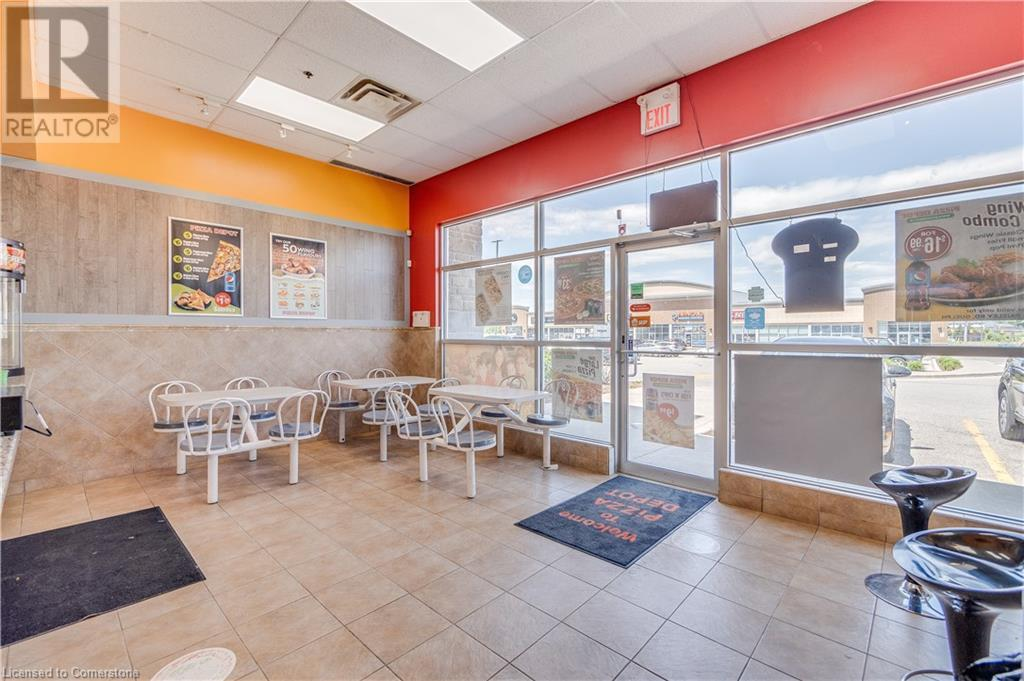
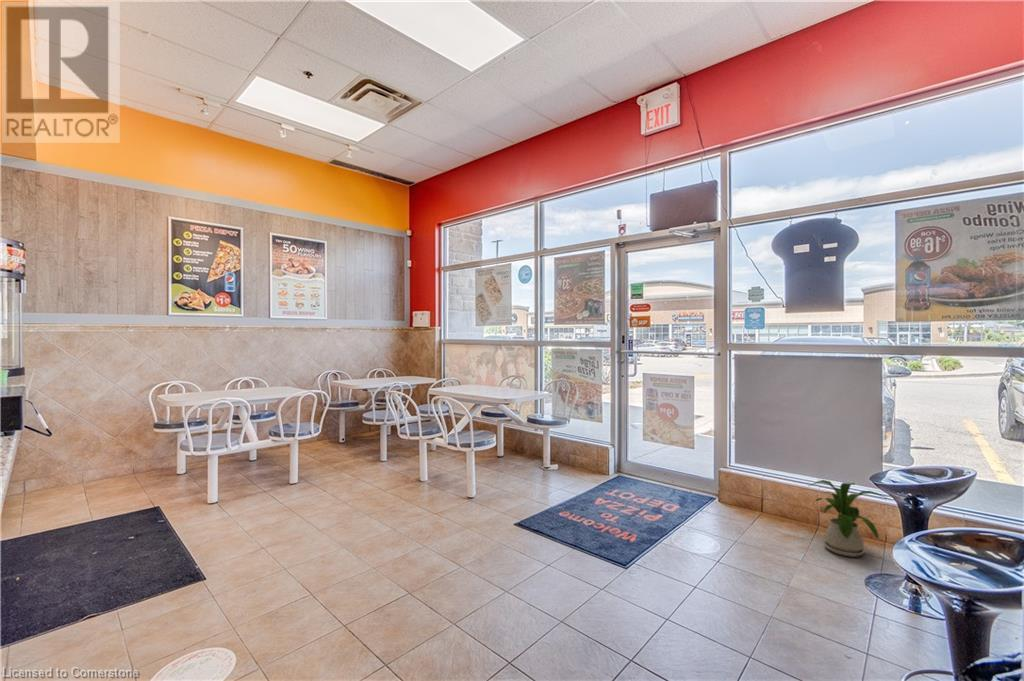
+ house plant [807,479,889,558]
